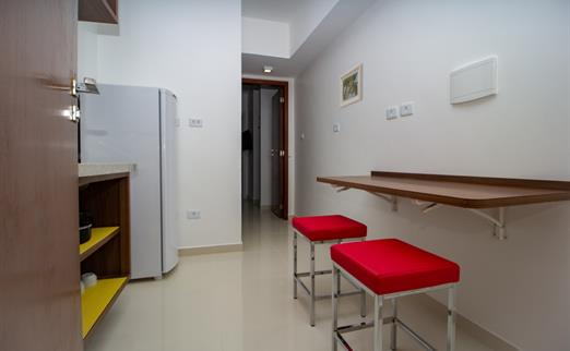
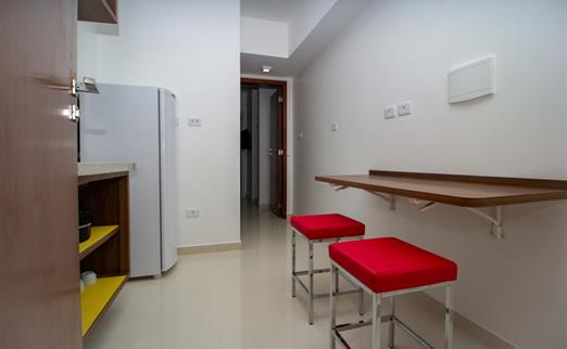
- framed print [339,62,364,110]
